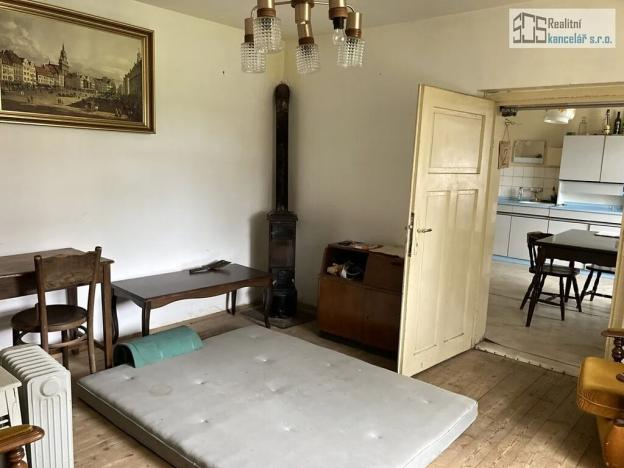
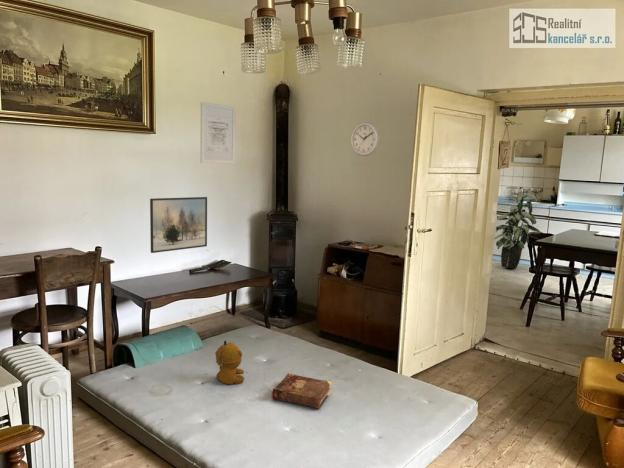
+ book [271,372,333,410]
+ wall clock [350,121,380,157]
+ indoor plant [494,186,541,270]
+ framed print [149,196,208,254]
+ stuffed bear [214,340,245,386]
+ wall art [200,101,237,165]
